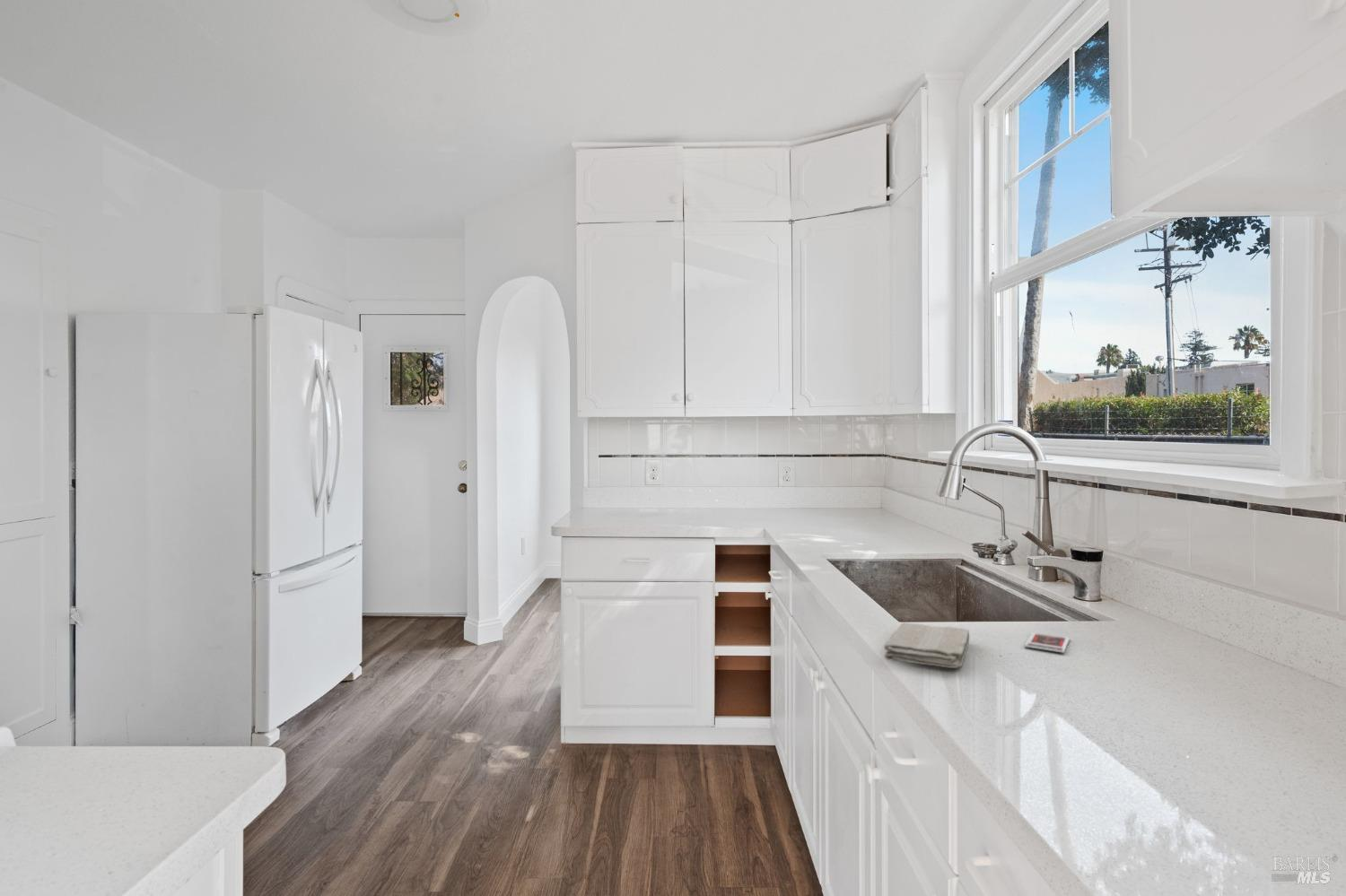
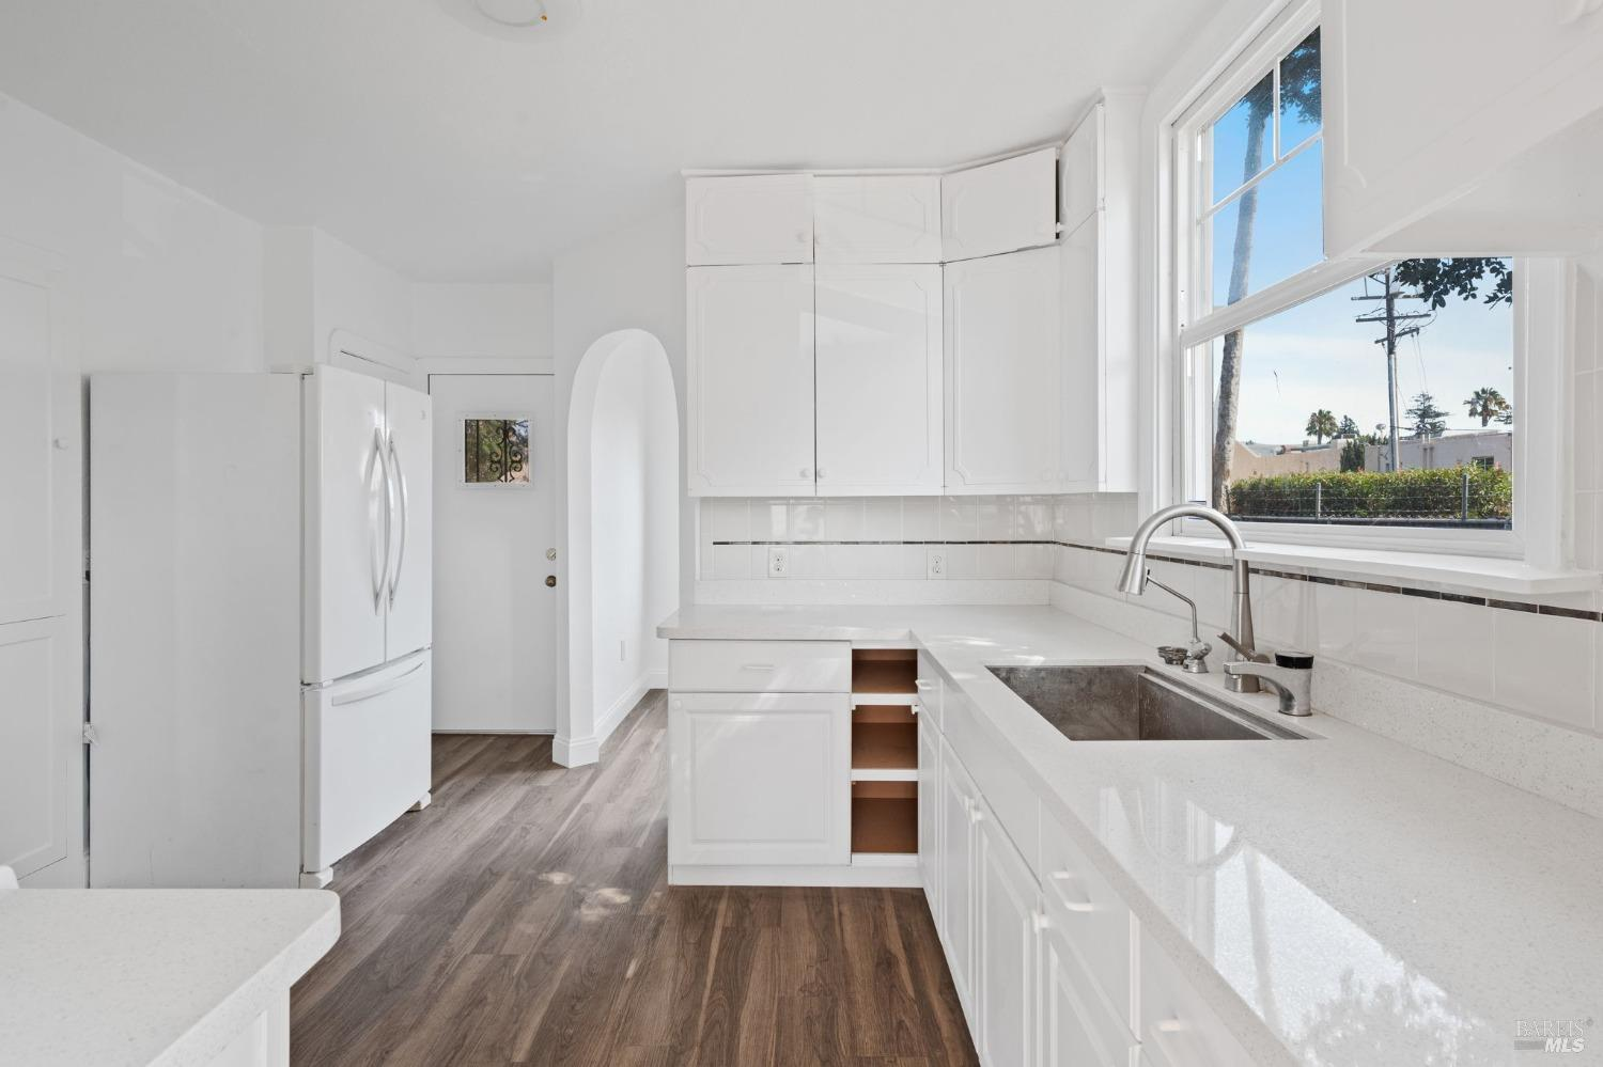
- graded trading card [1024,631,1071,654]
- washcloth [883,622,970,669]
